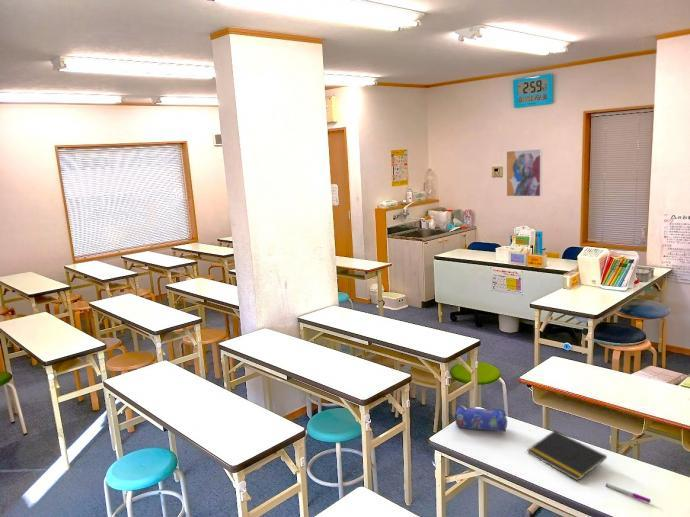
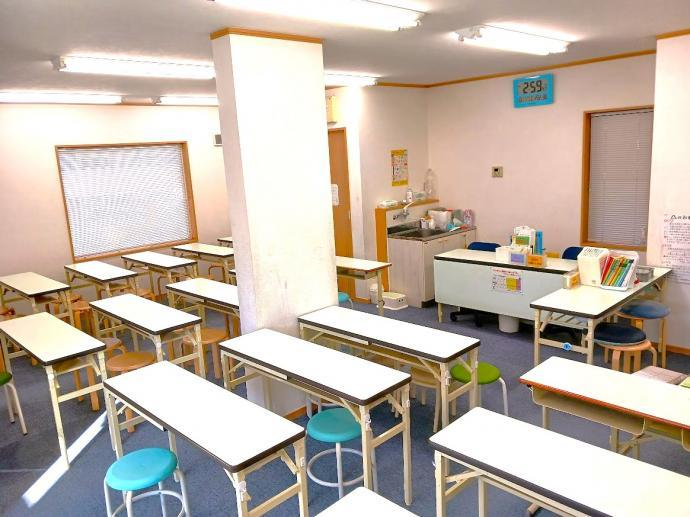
- notepad [526,429,608,482]
- pen [605,482,652,504]
- wall art [505,148,543,198]
- pencil case [452,404,508,432]
